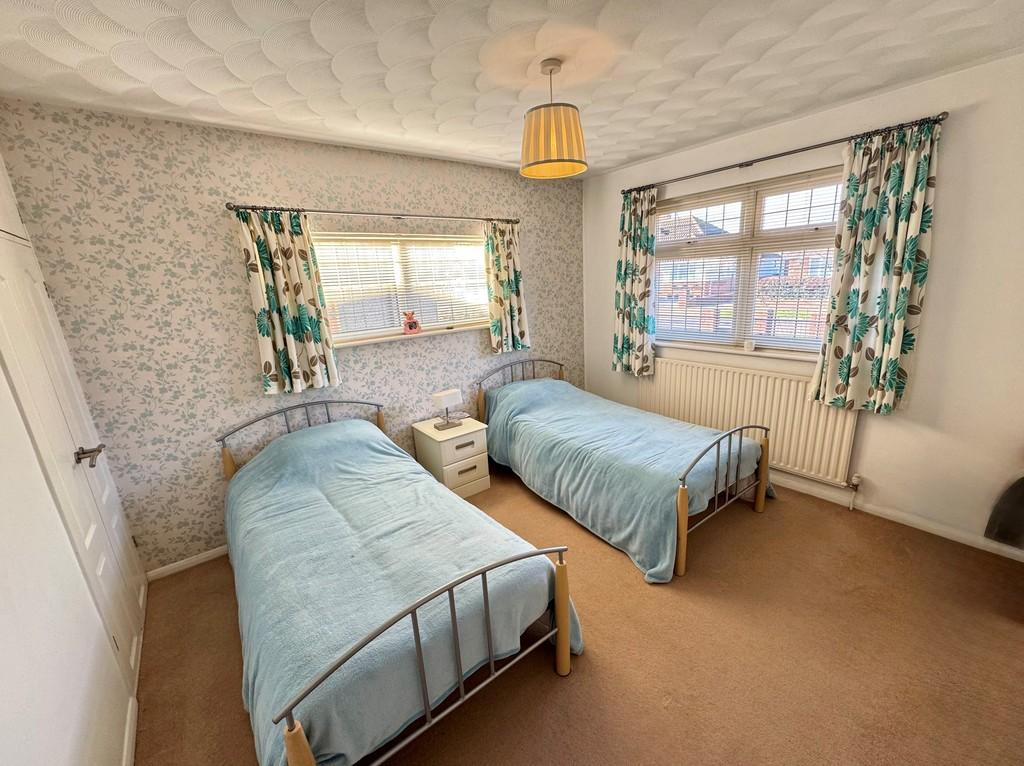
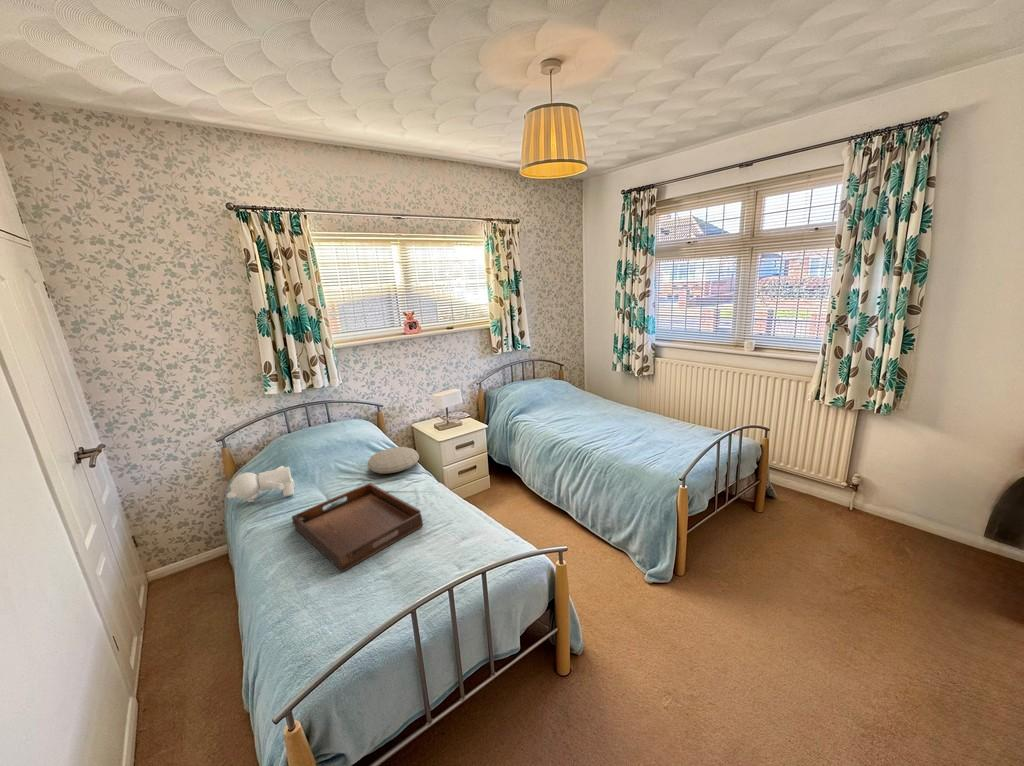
+ teddy bear [226,465,296,503]
+ serving tray [291,482,424,573]
+ cushion [367,446,420,474]
